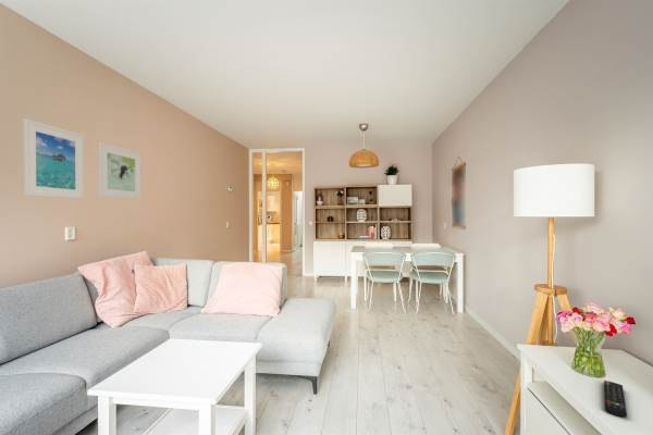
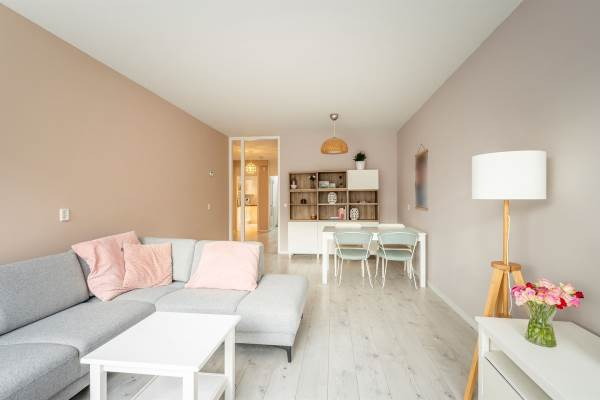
- remote control [603,380,628,418]
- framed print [22,117,85,200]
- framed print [97,141,143,200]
